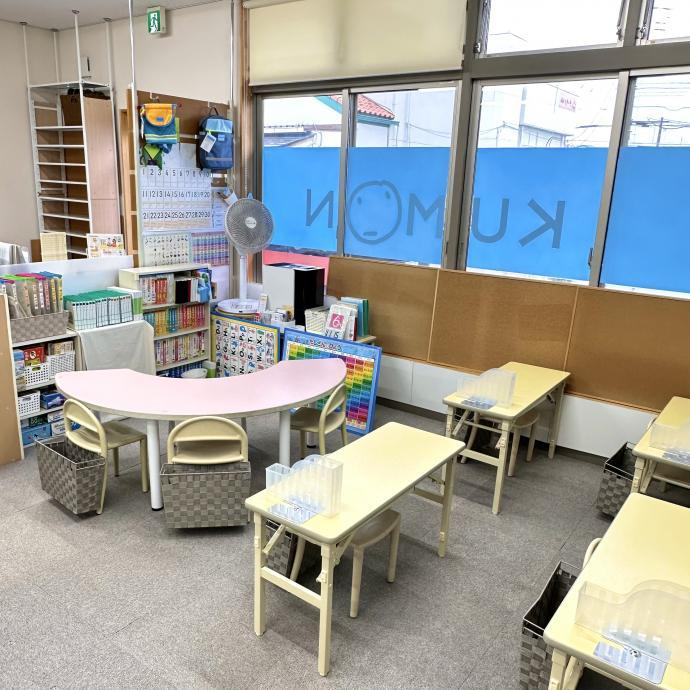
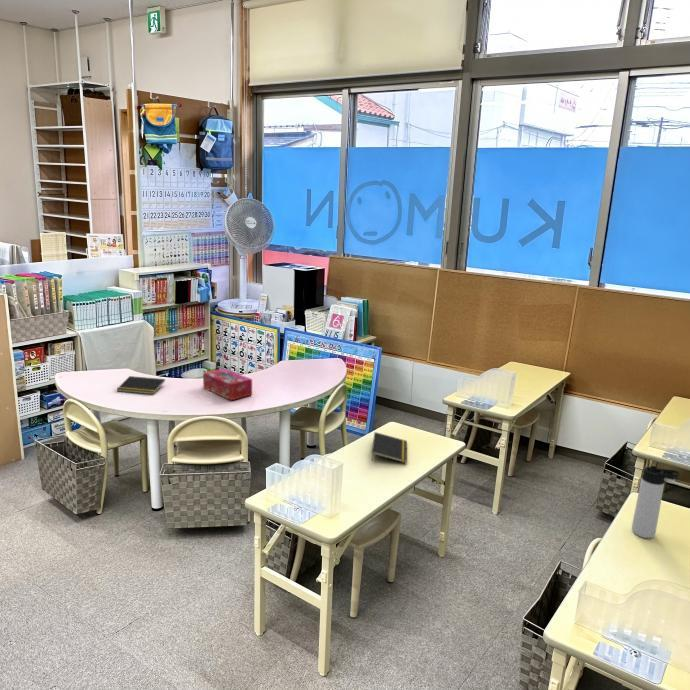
+ notepad [116,375,166,395]
+ tissue box [202,367,253,401]
+ thermos bottle [631,465,680,539]
+ notepad [371,431,408,464]
